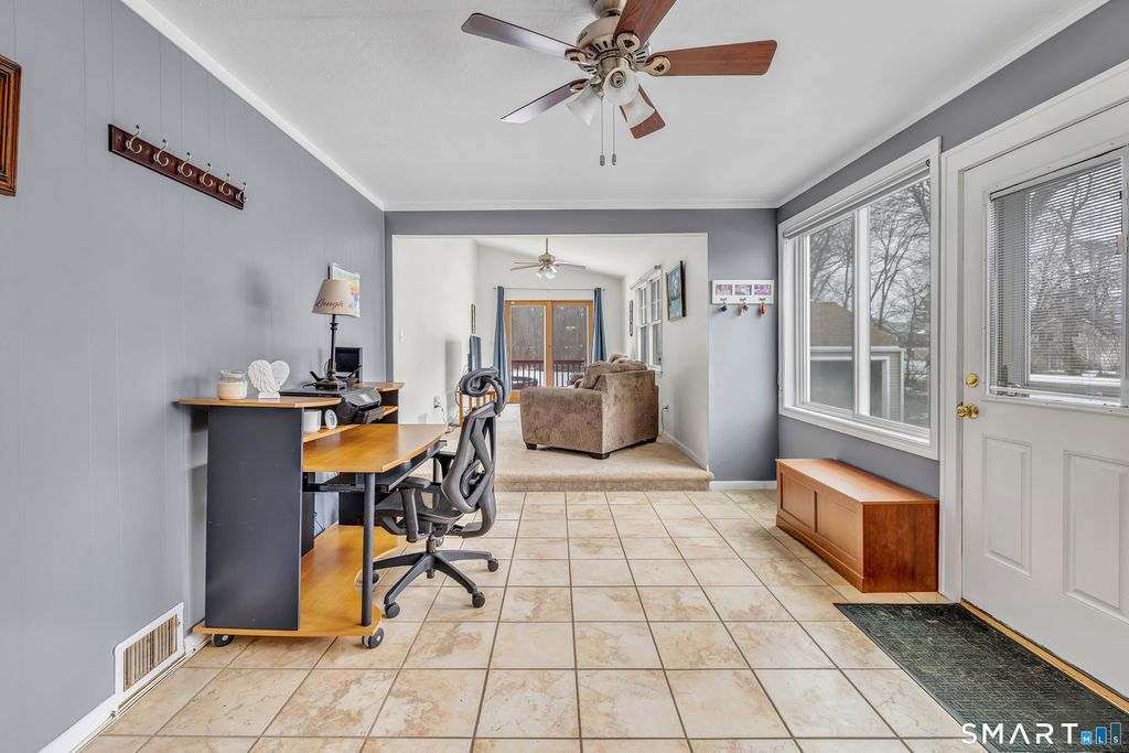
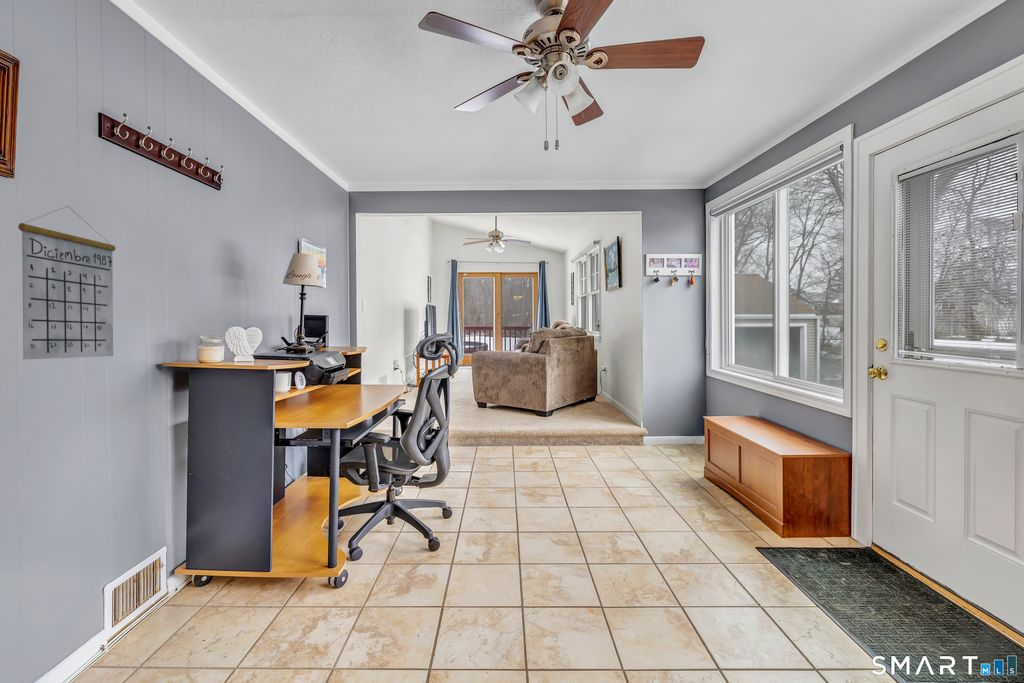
+ calendar [17,205,117,360]
